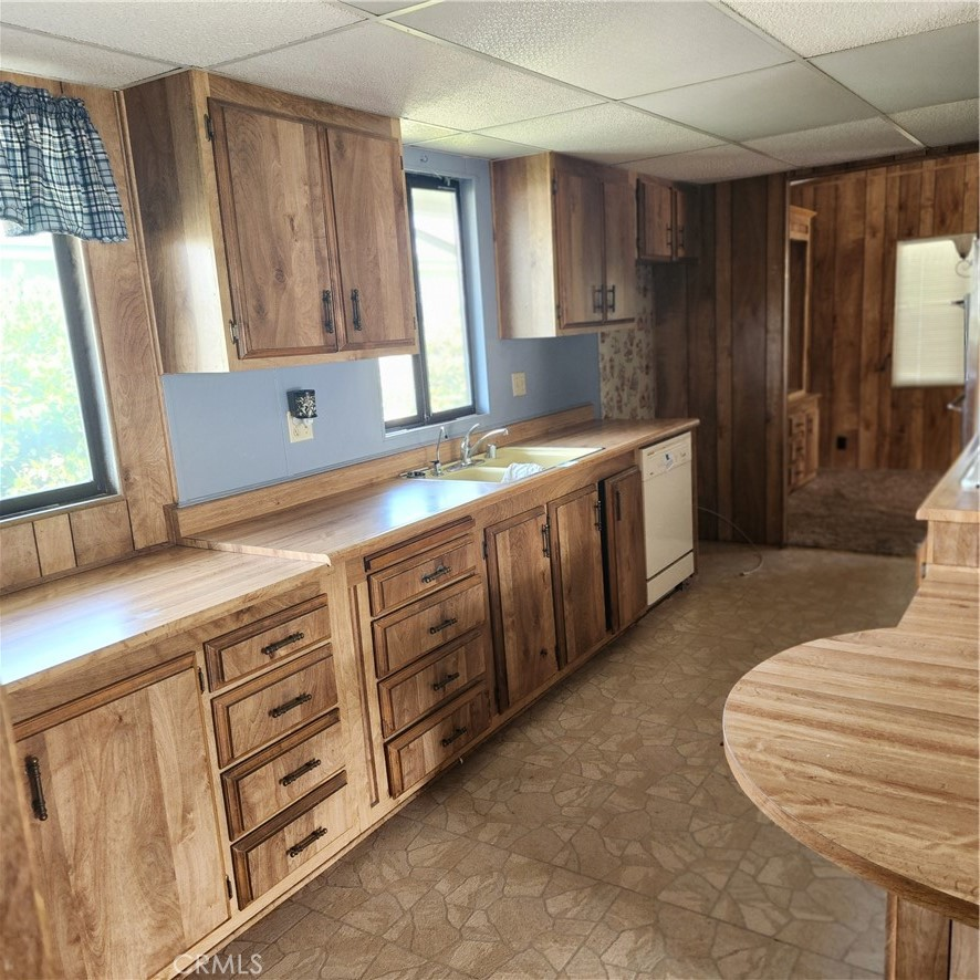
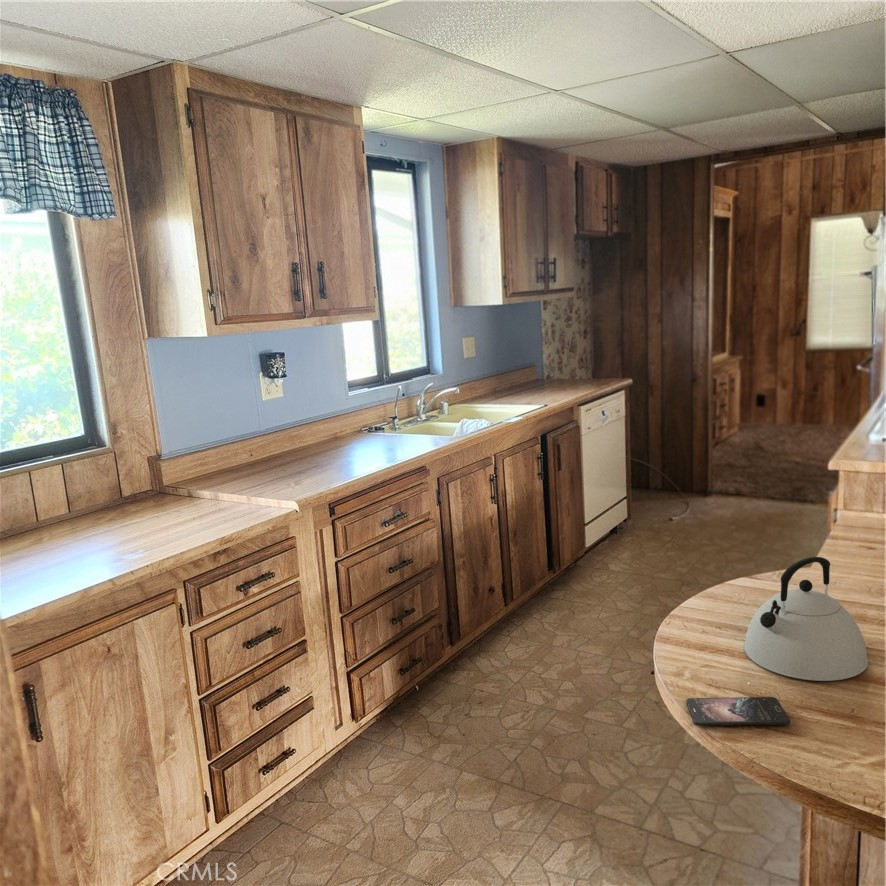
+ kettle [743,556,869,682]
+ smartphone [685,696,791,727]
